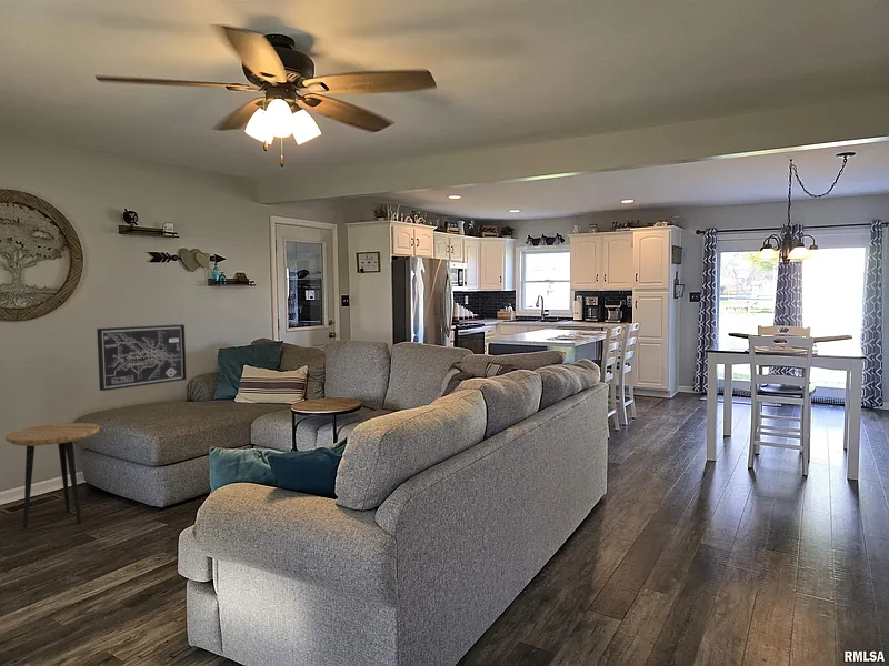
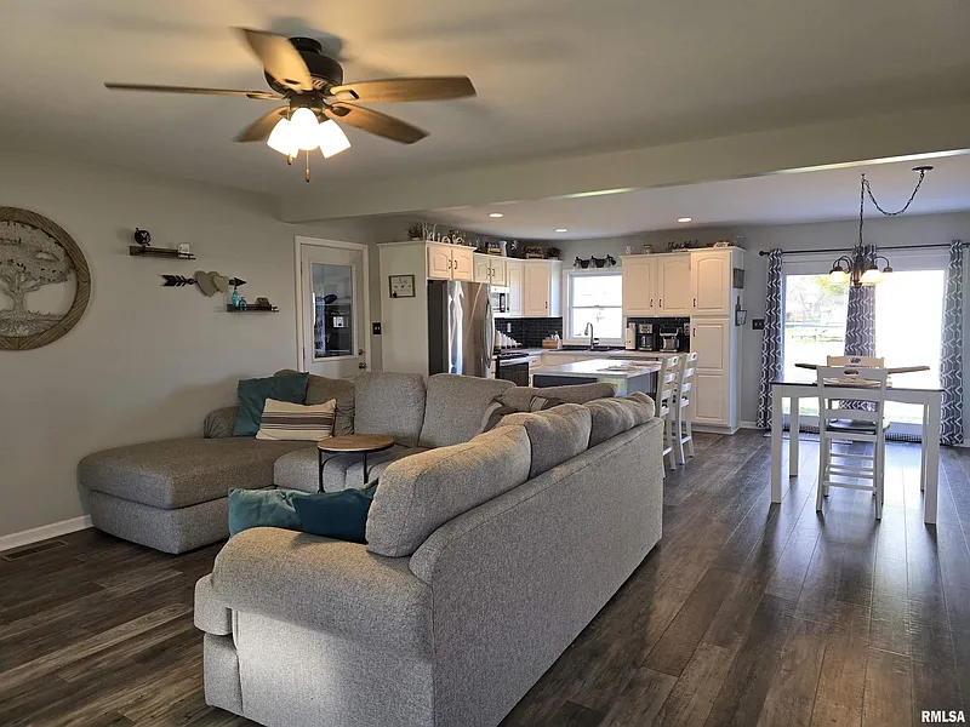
- wall art [96,323,188,392]
- side table [4,422,100,529]
